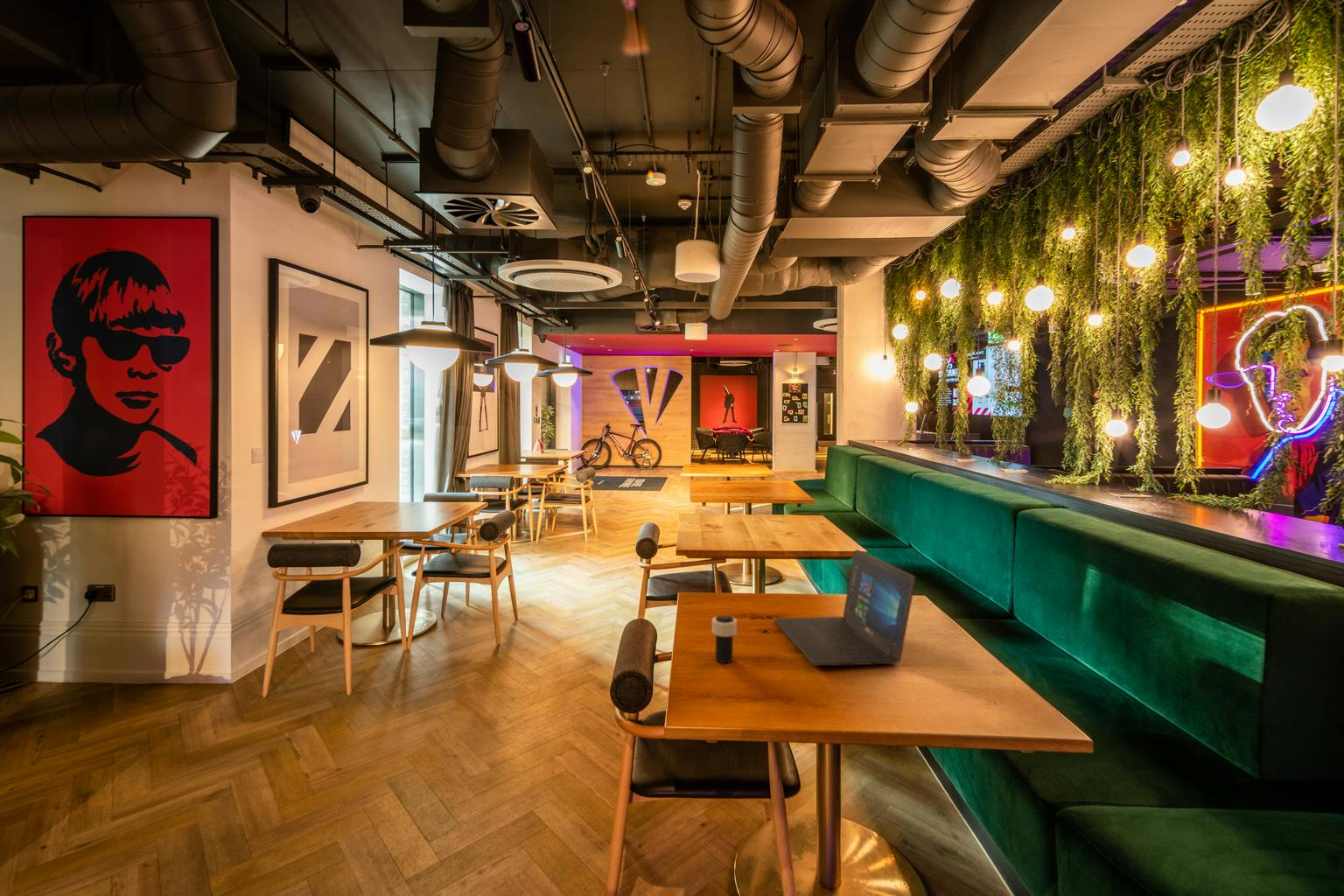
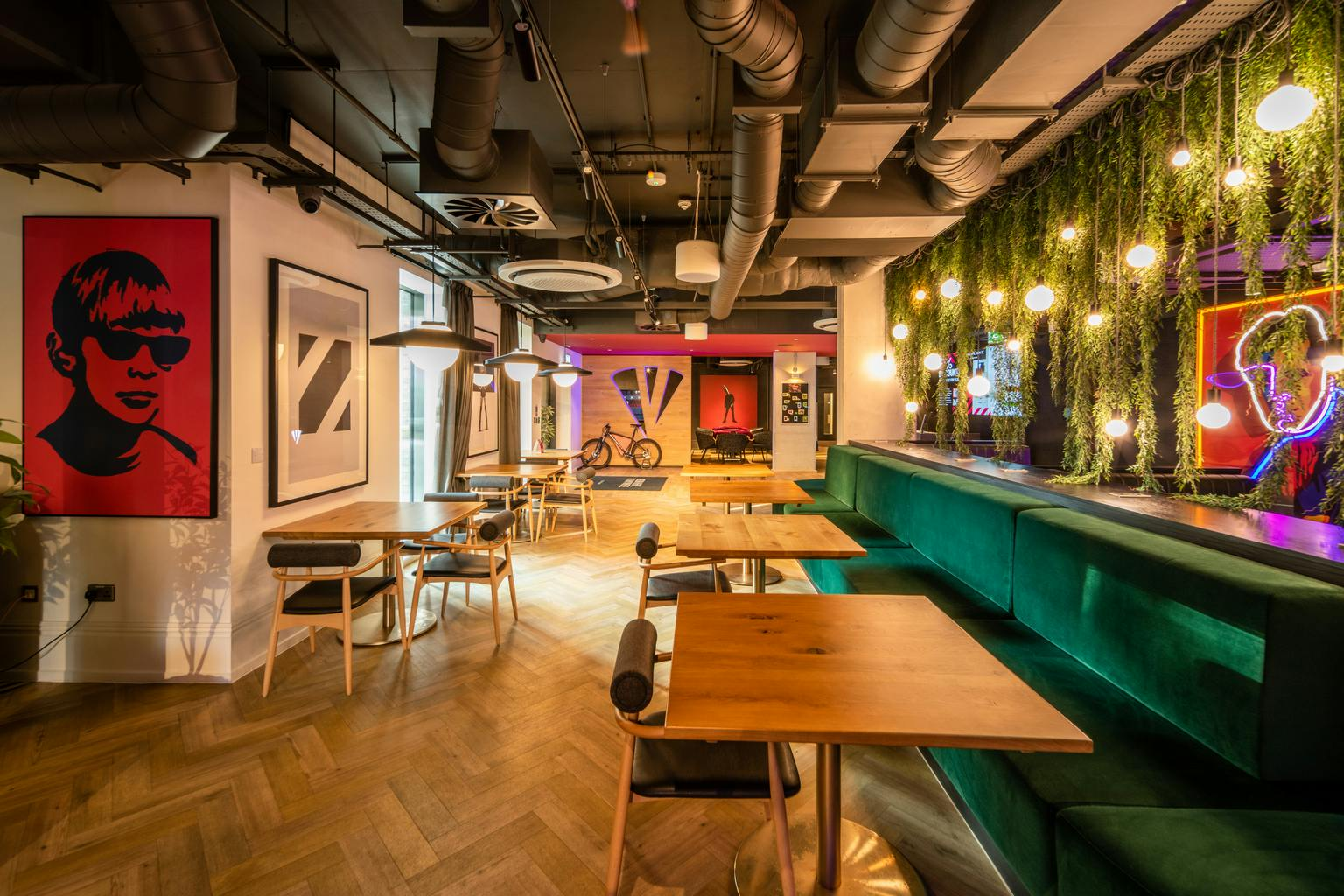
- laptop [774,549,916,667]
- cup [711,614,738,663]
